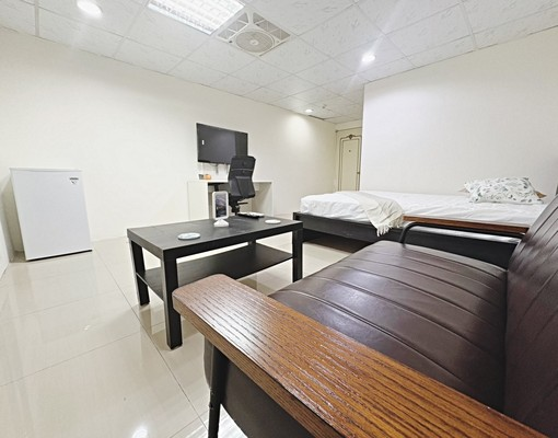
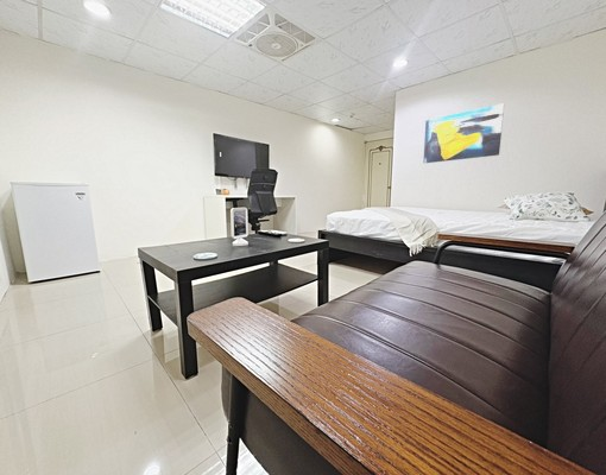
+ wall art [422,102,505,164]
